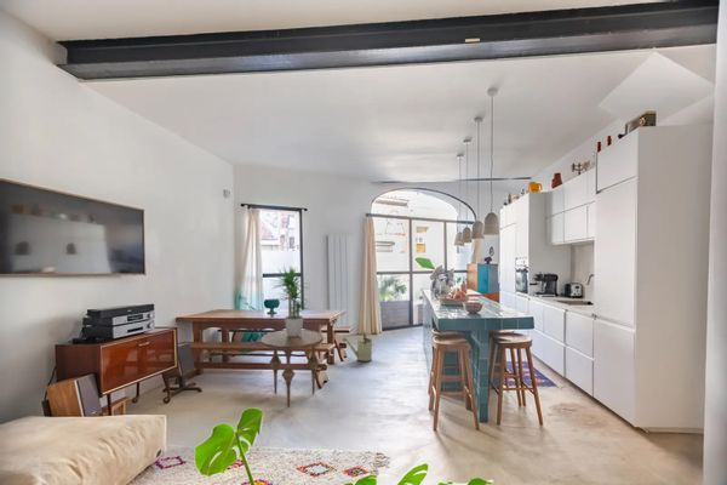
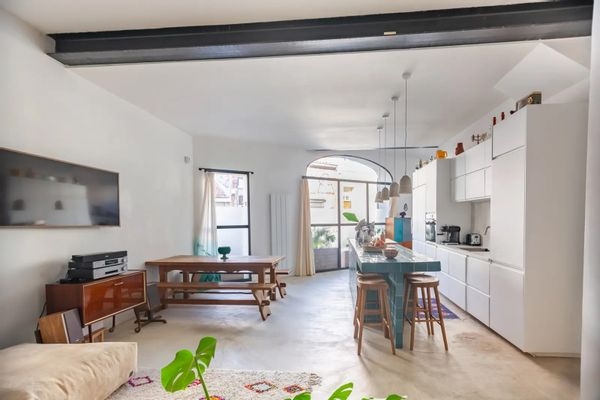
- potted plant [270,266,310,337]
- watering can [340,330,376,364]
- side table [259,329,325,407]
